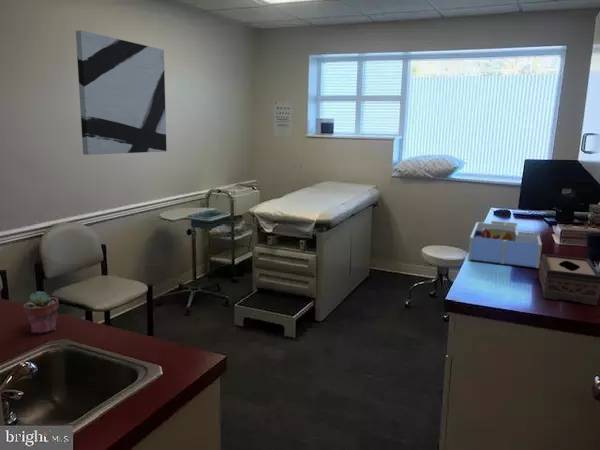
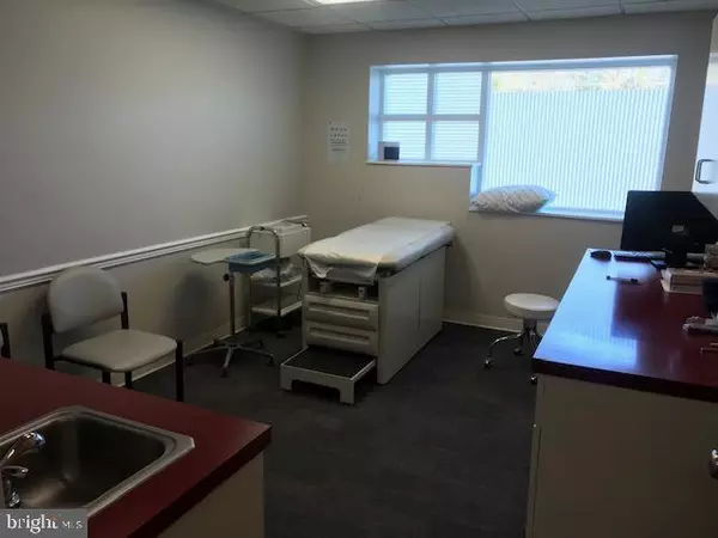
- desk organizer [467,219,543,269]
- potted succulent [22,290,60,335]
- tissue box [538,253,600,306]
- wall art [75,29,168,156]
